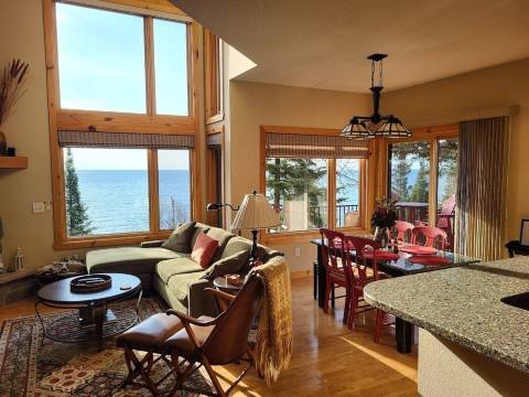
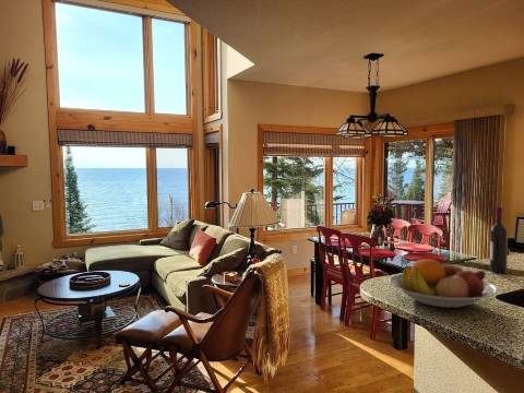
+ fruit bowl [389,258,499,309]
+ wine bottle [489,205,509,274]
